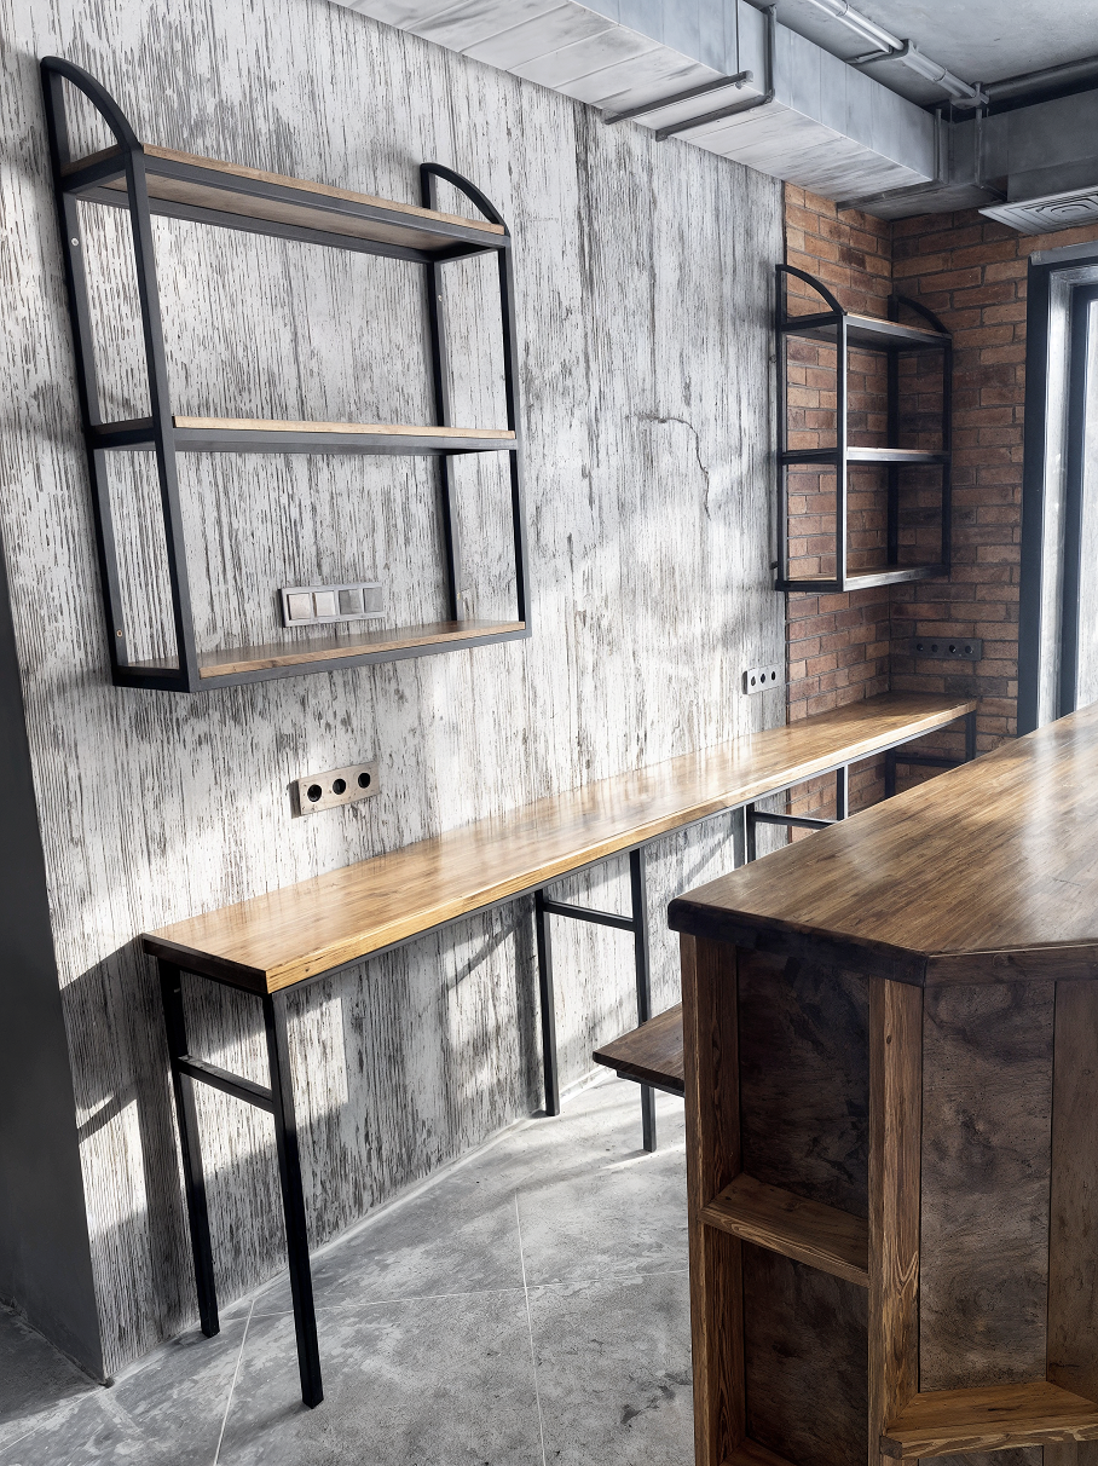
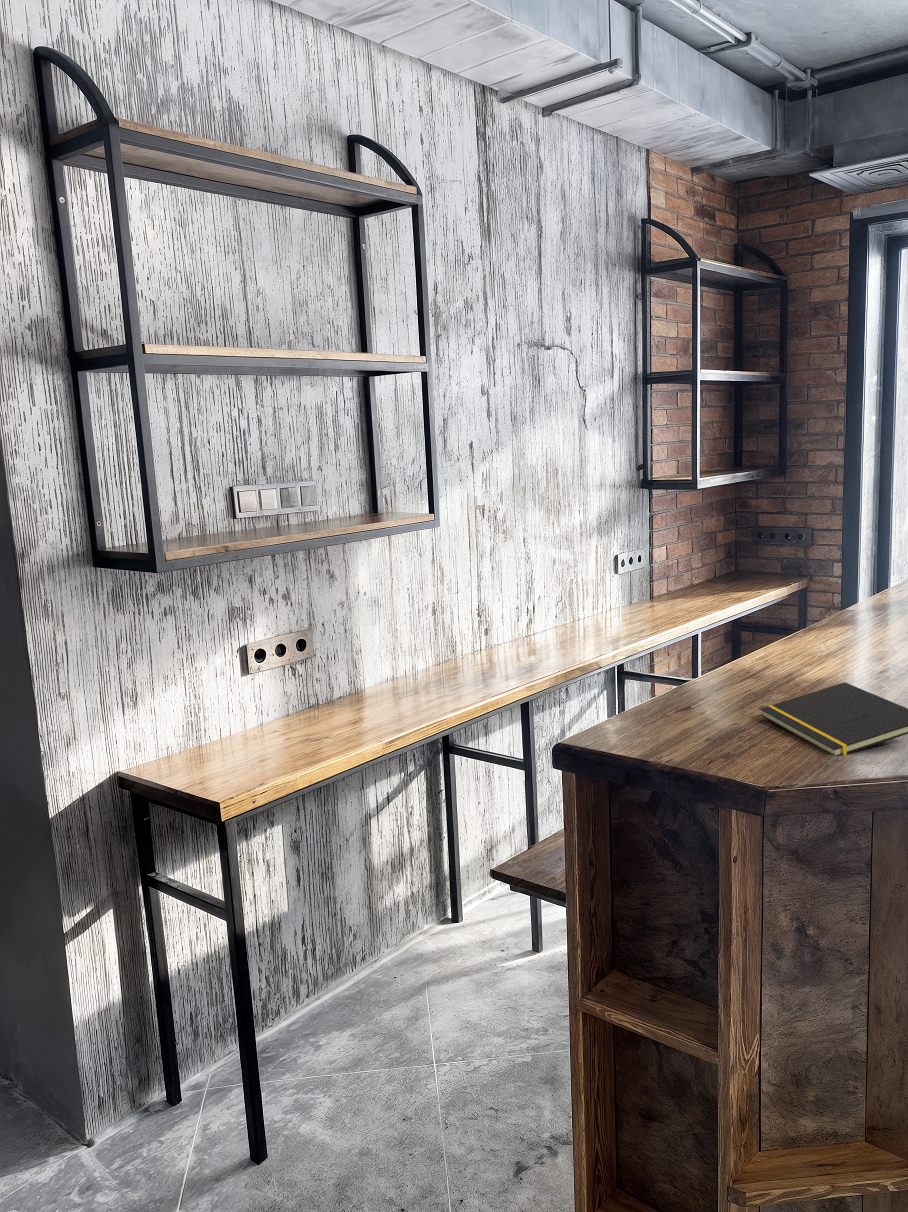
+ notepad [759,681,908,757]
